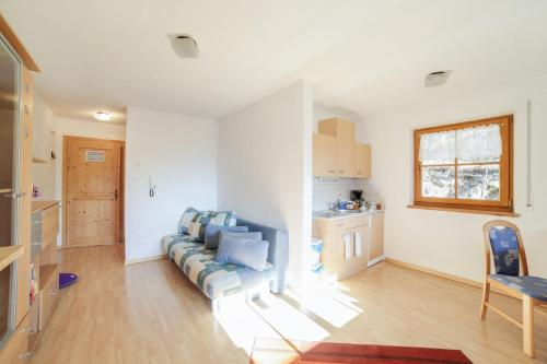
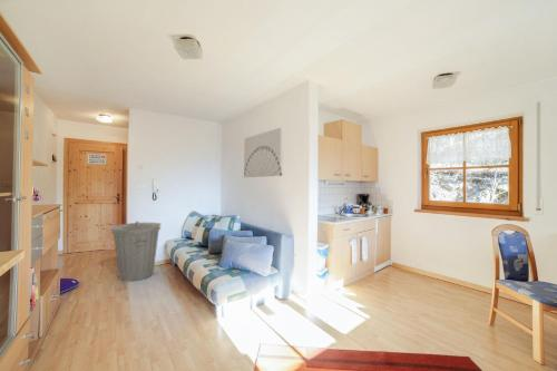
+ wall art [243,126,284,178]
+ trash can [109,221,163,282]
